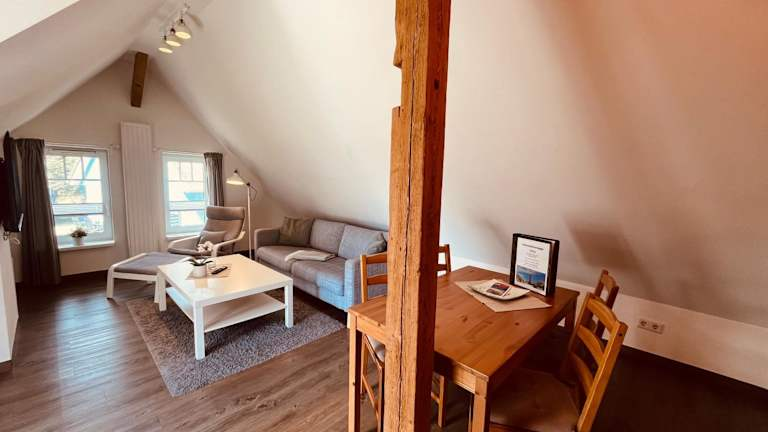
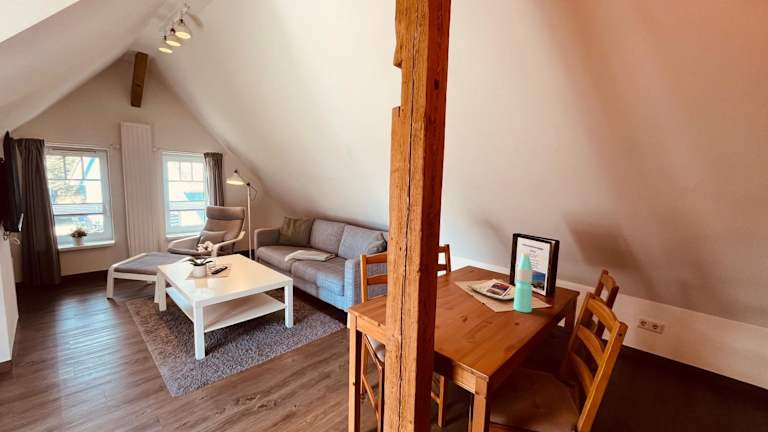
+ water bottle [512,251,534,313]
